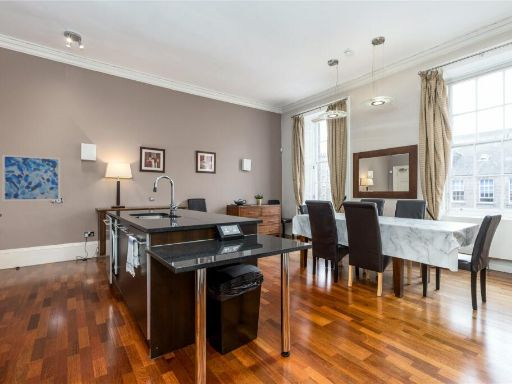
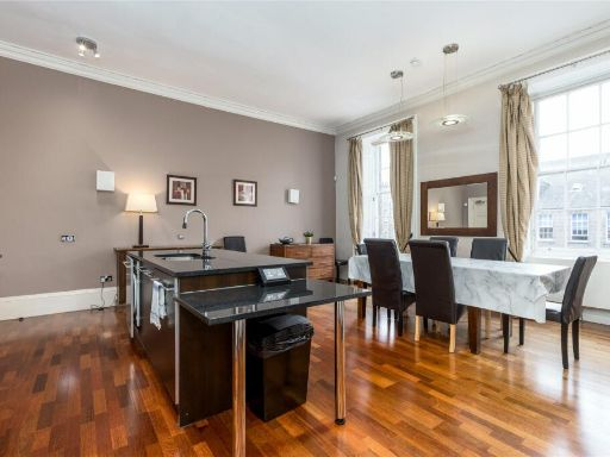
- wall art [1,154,61,202]
